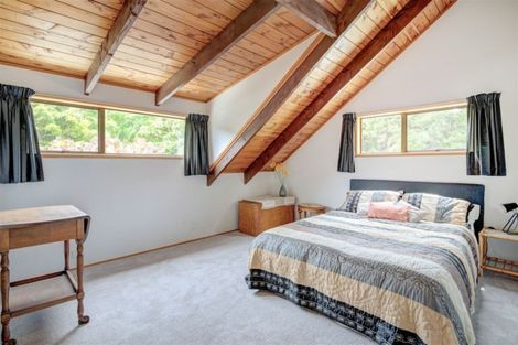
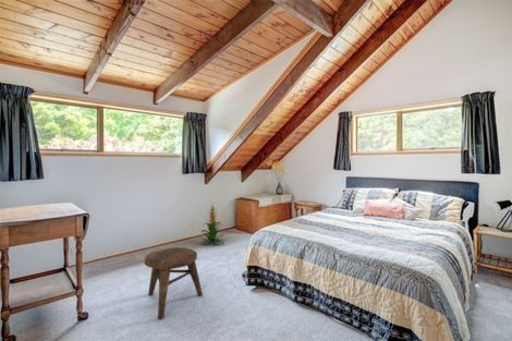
+ indoor plant [198,202,224,246]
+ stool [144,246,204,319]
